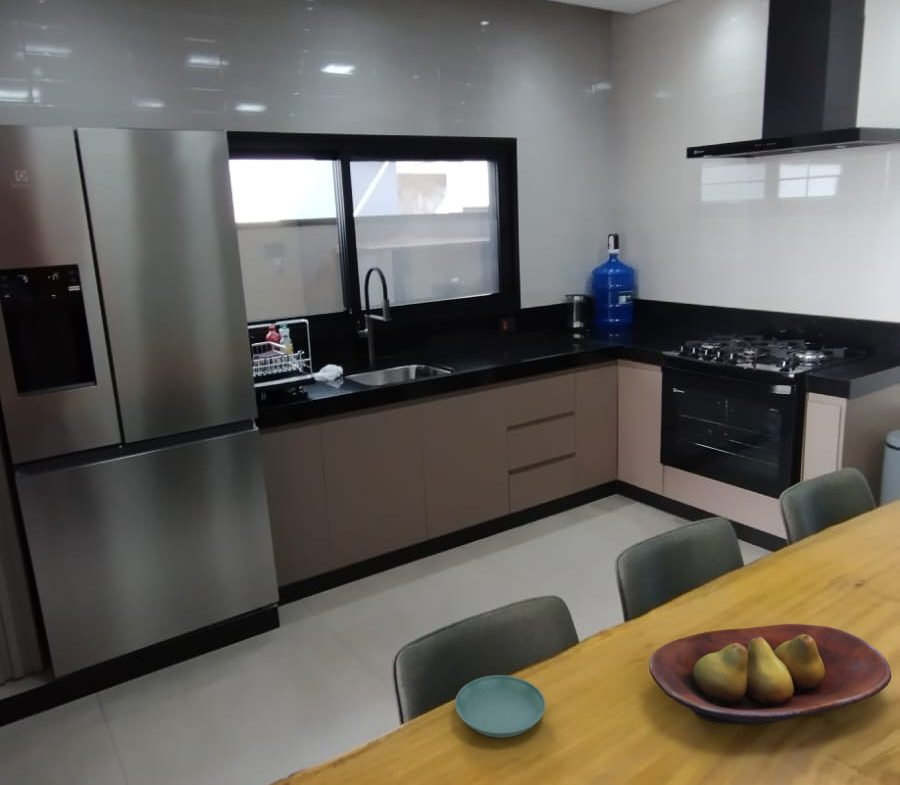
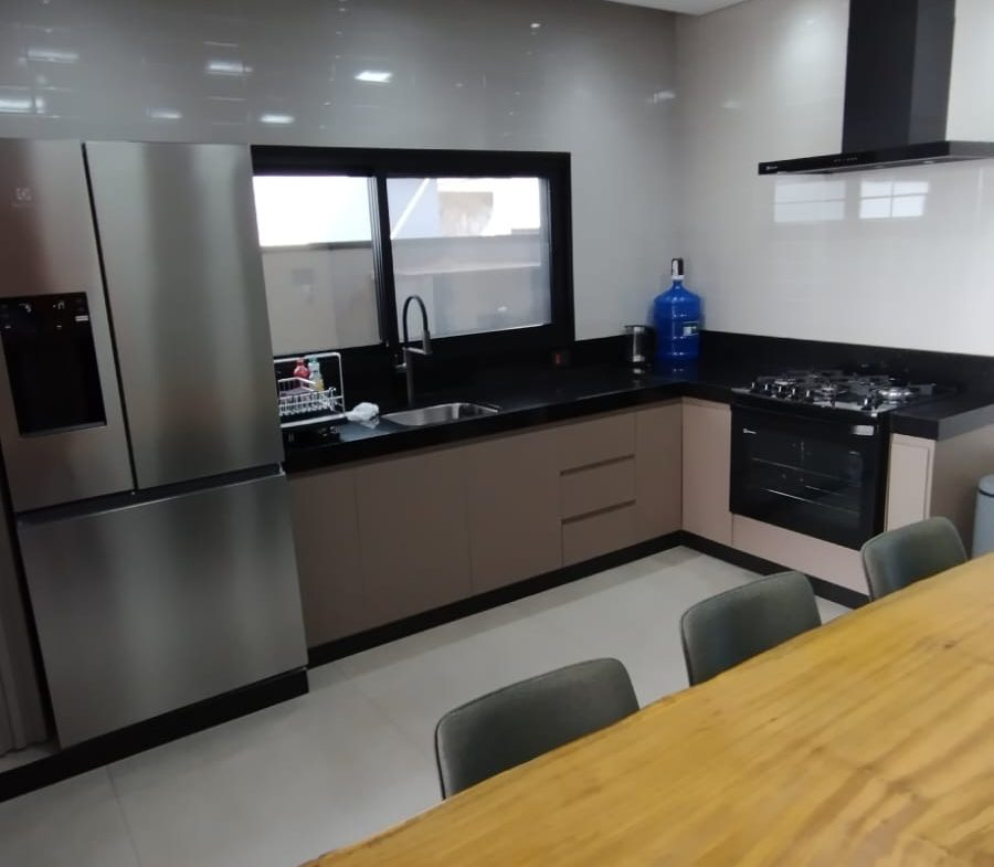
- fruit bowl [648,623,892,726]
- saucer [454,674,547,739]
